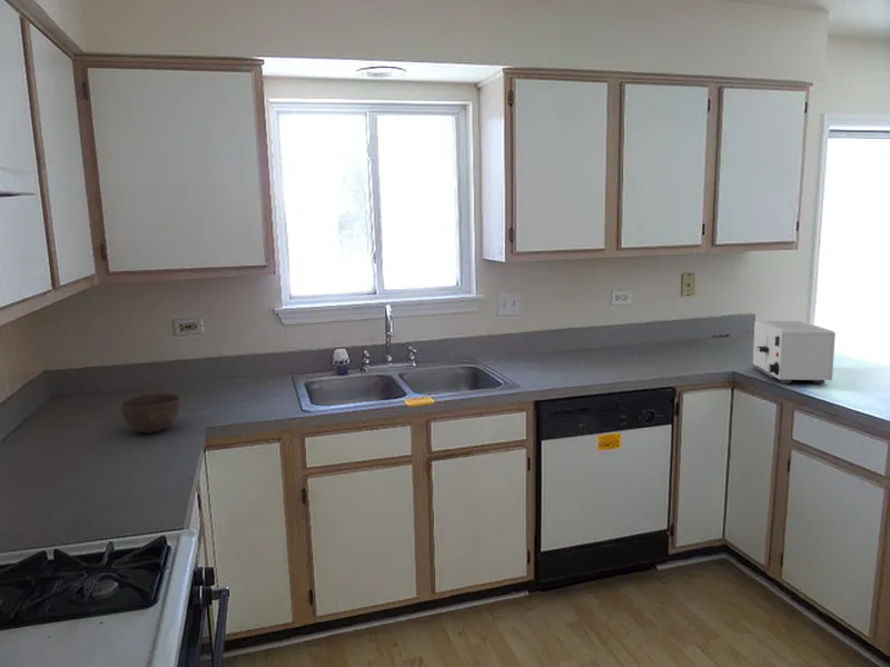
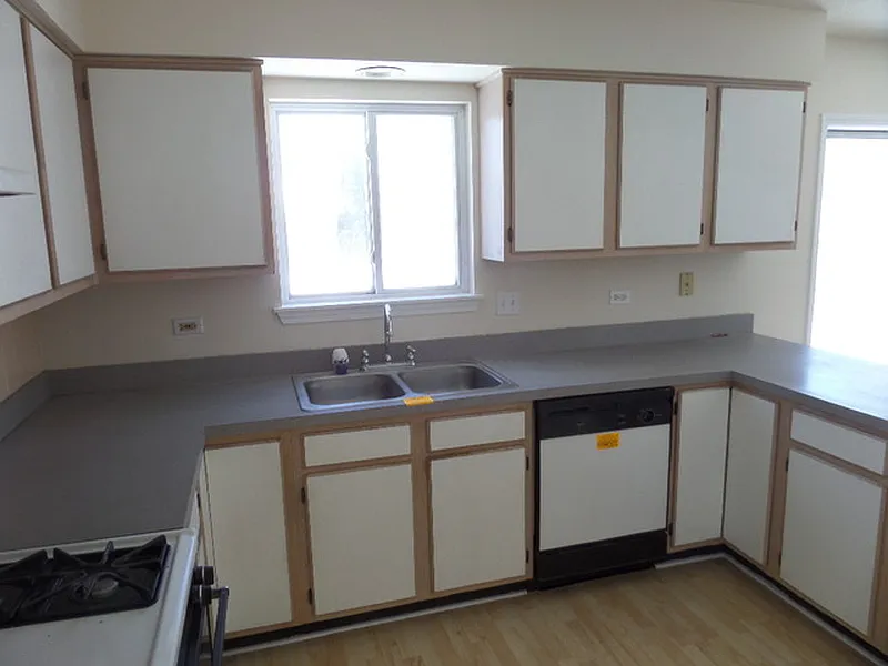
- bowl [118,392,181,435]
- toaster [752,320,837,385]
